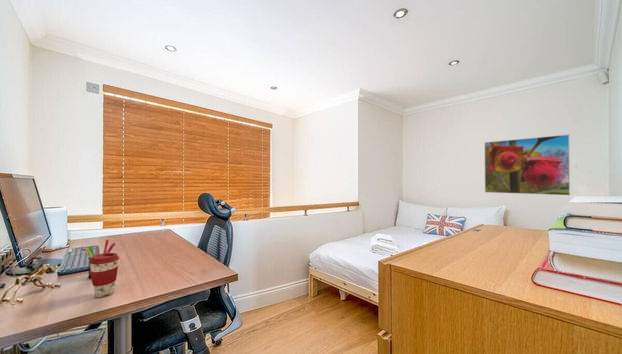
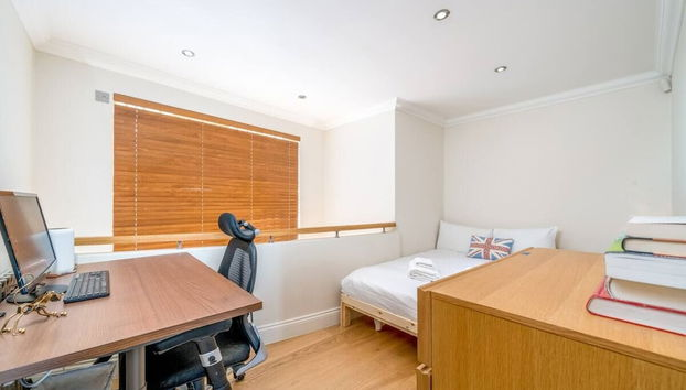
- coffee cup [88,252,120,298]
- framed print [484,134,571,196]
- pen holder [85,239,116,280]
